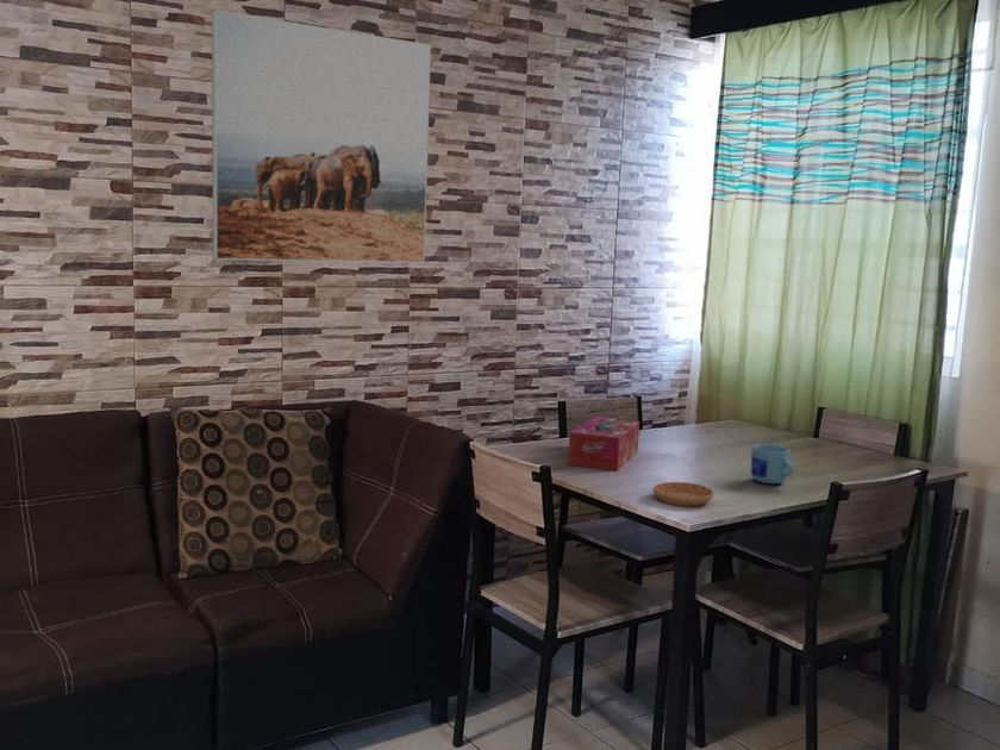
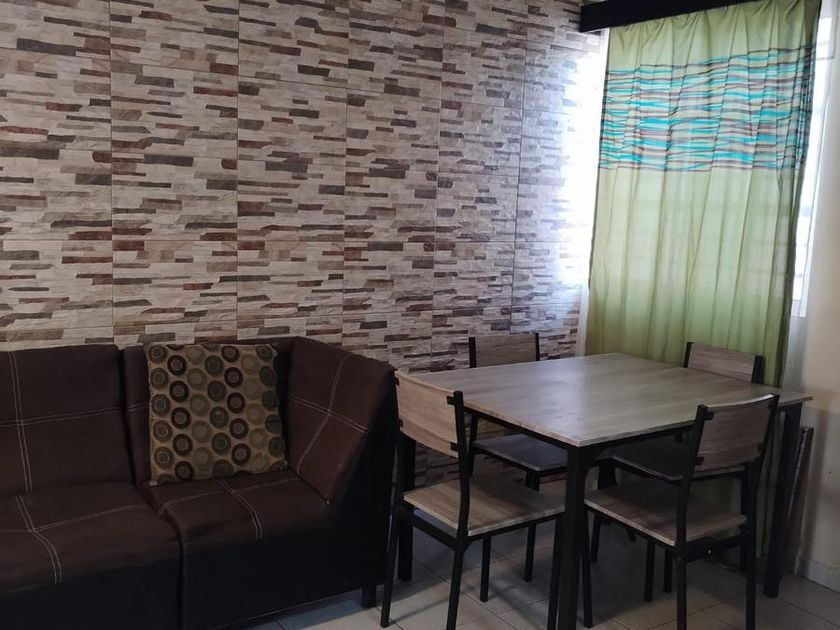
- tissue box [567,415,640,471]
- saucer [652,481,715,507]
- mug [750,443,795,485]
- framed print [211,8,432,264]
